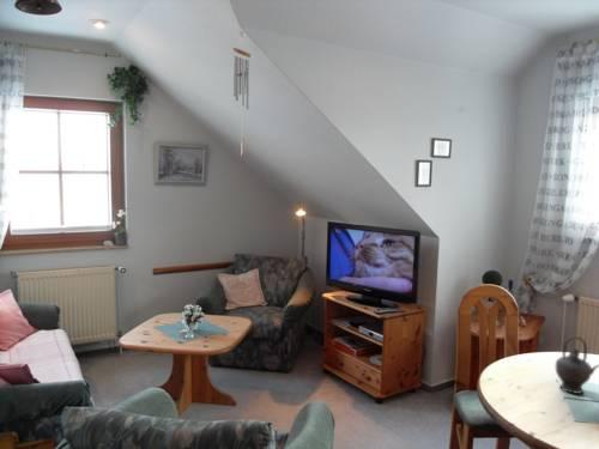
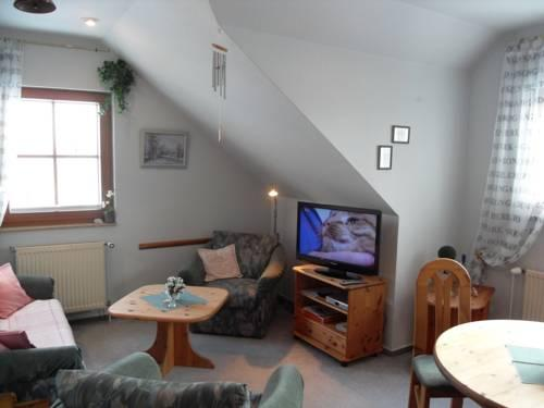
- teapot [555,335,599,395]
